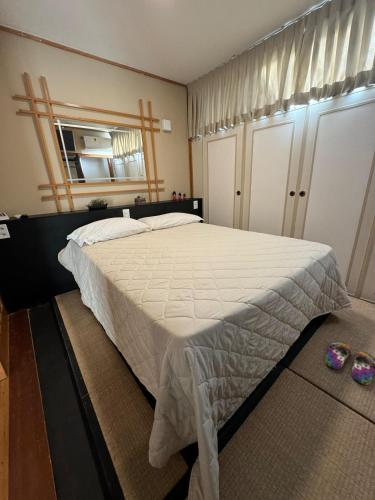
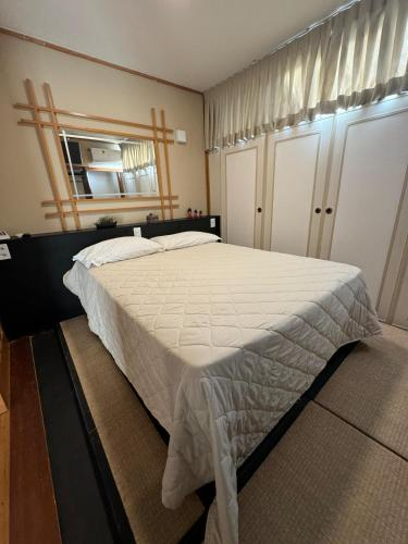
- slippers [324,340,375,386]
